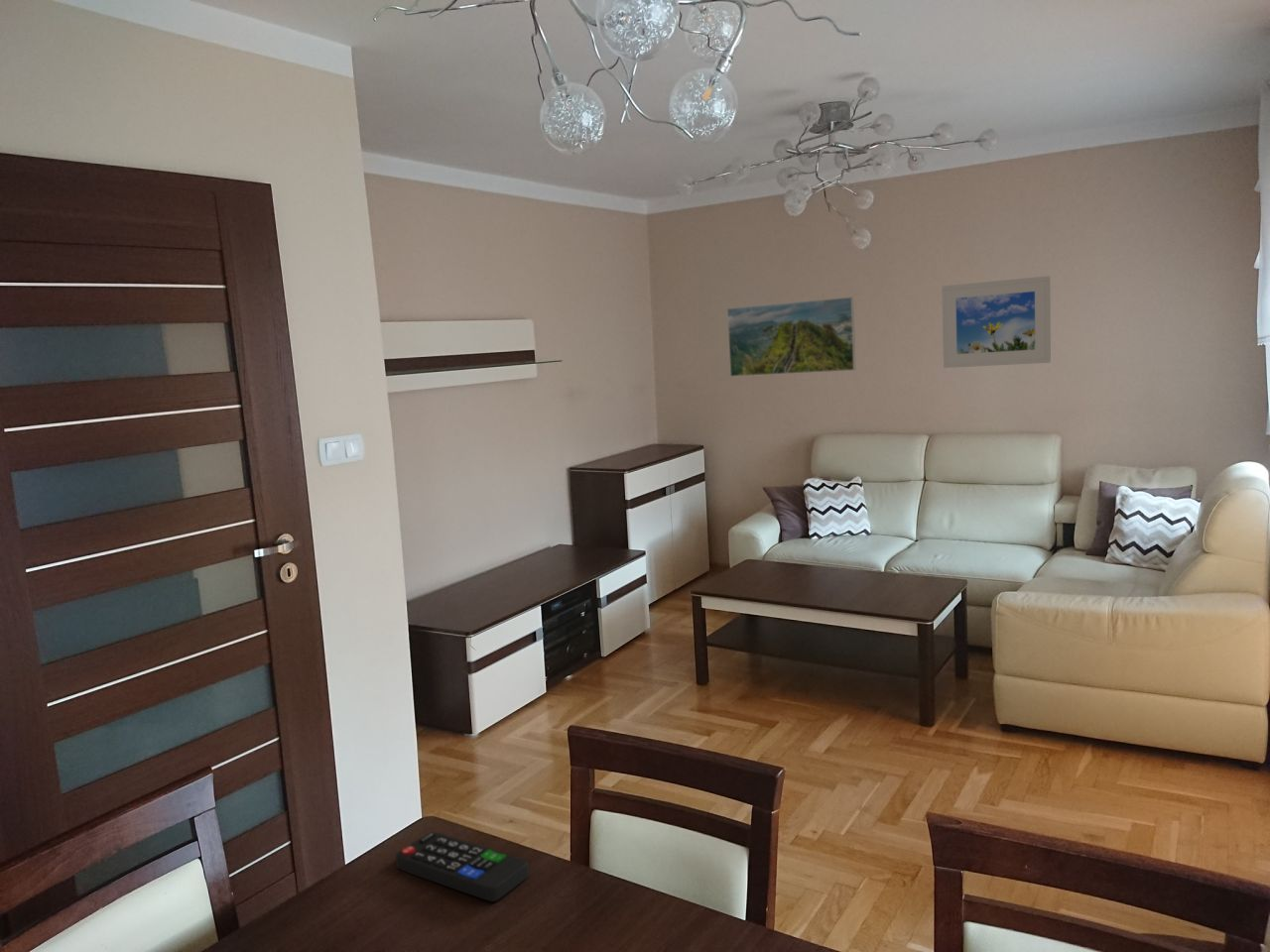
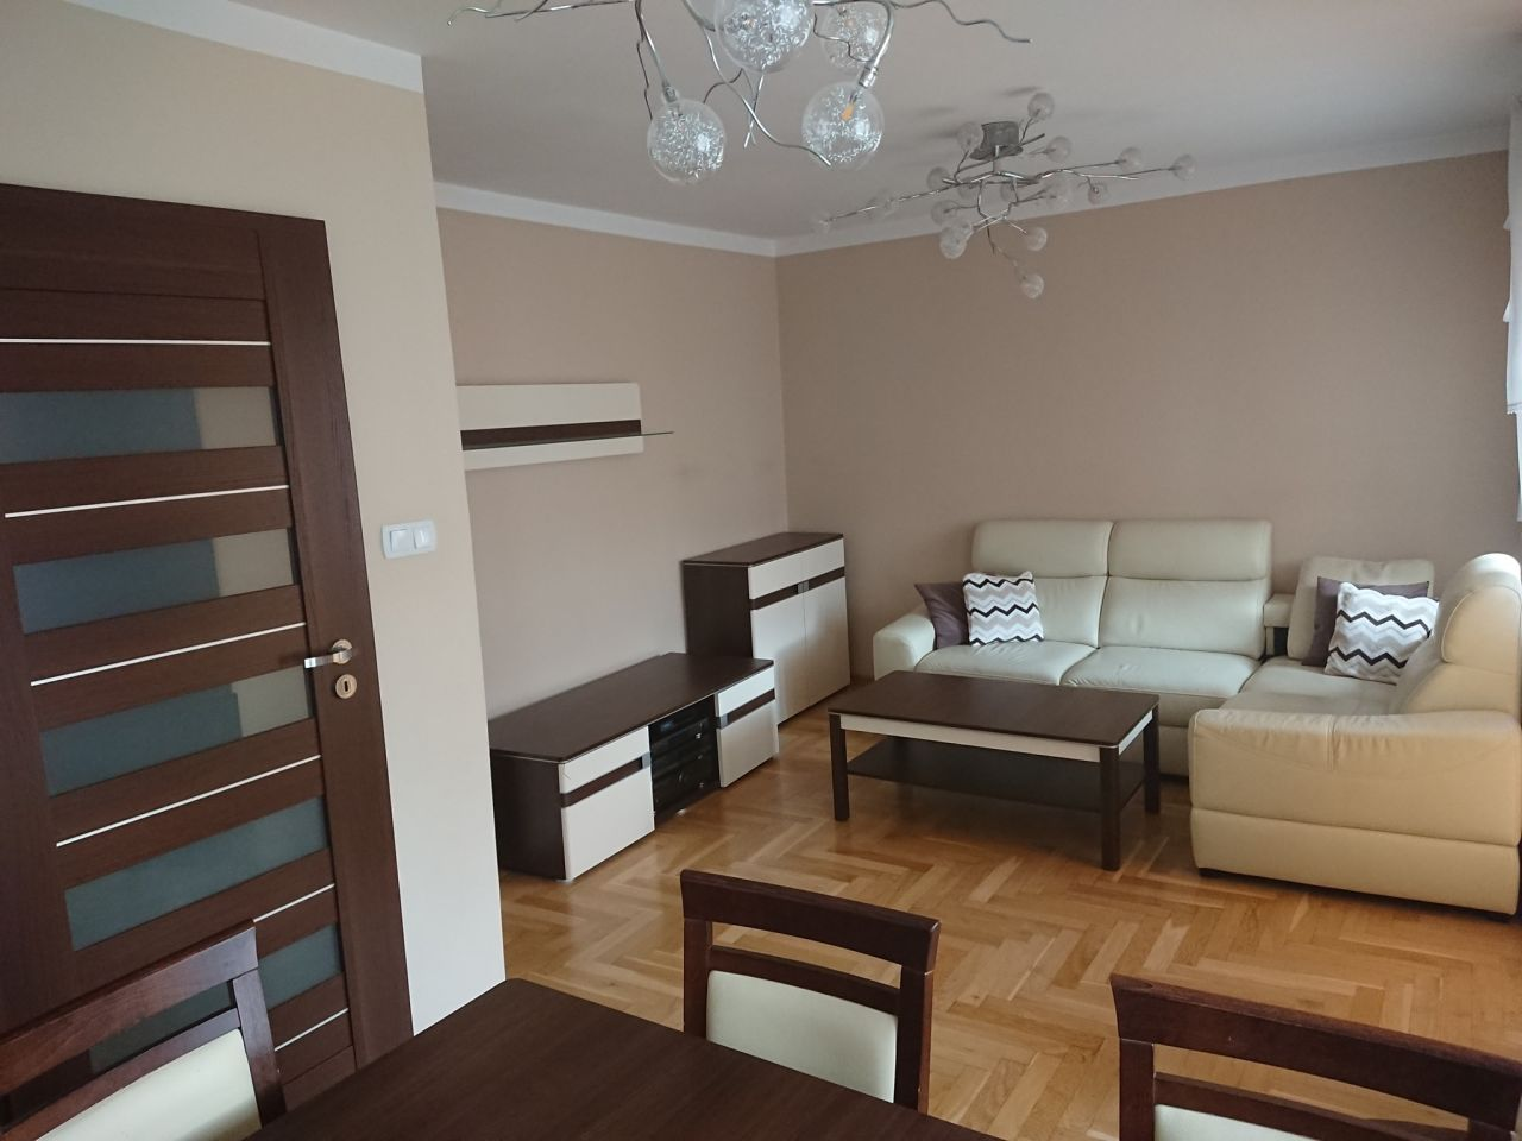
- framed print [941,275,1052,369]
- remote control [395,831,530,902]
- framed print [726,296,857,378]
